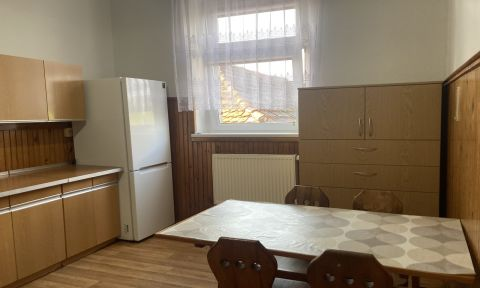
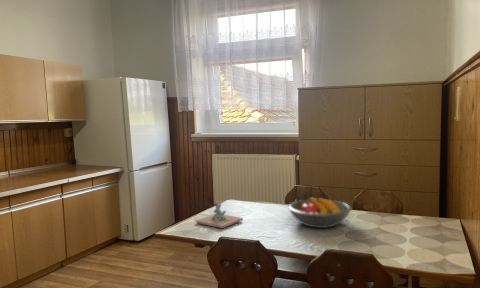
+ fruit bowl [287,196,352,229]
+ architectural model [195,202,244,229]
